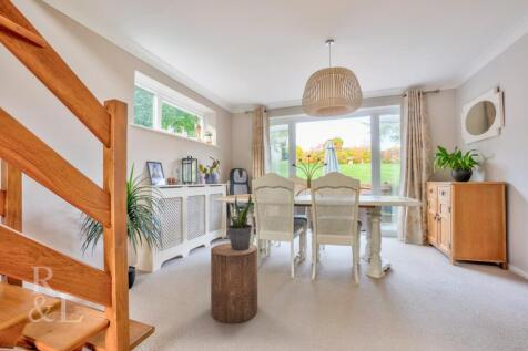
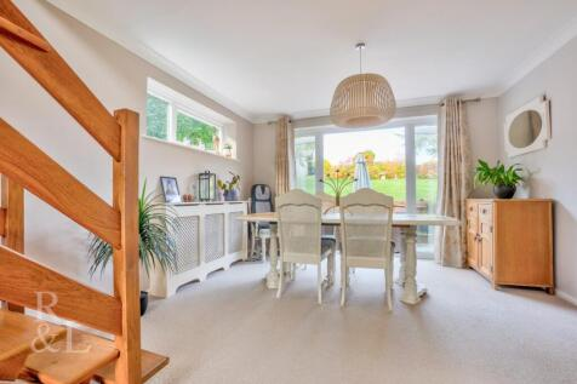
- potted plant [226,193,253,251]
- stool [210,241,258,324]
